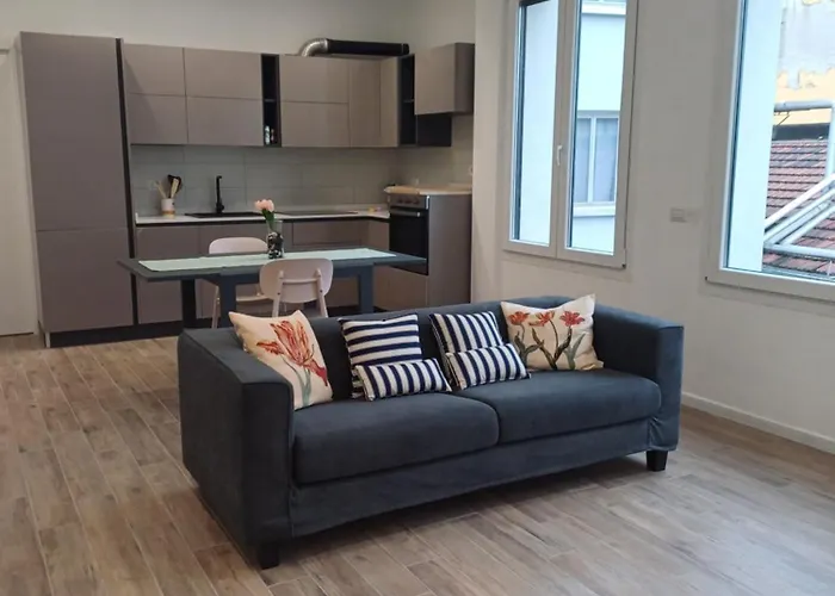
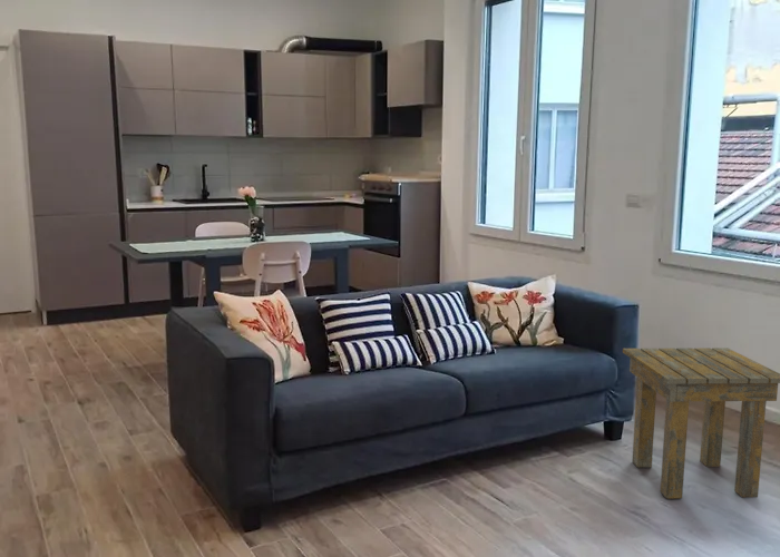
+ side table [622,346,780,500]
